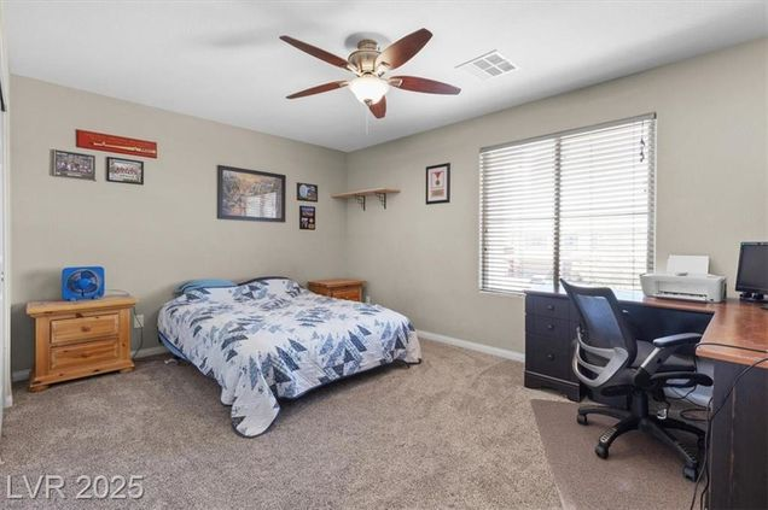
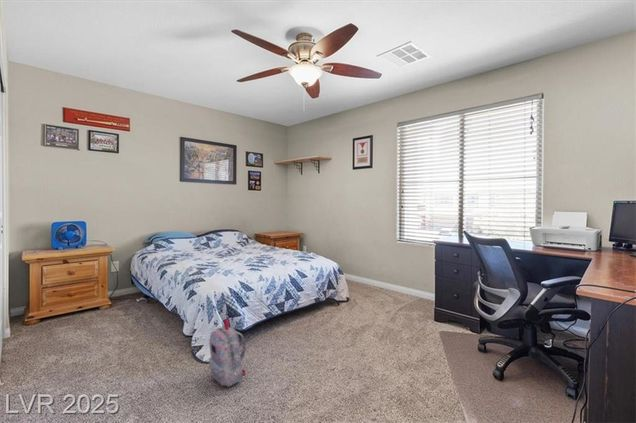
+ backpack [208,318,247,388]
